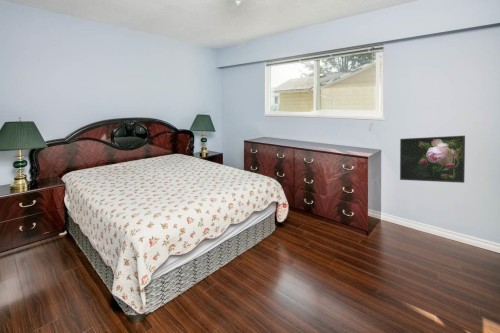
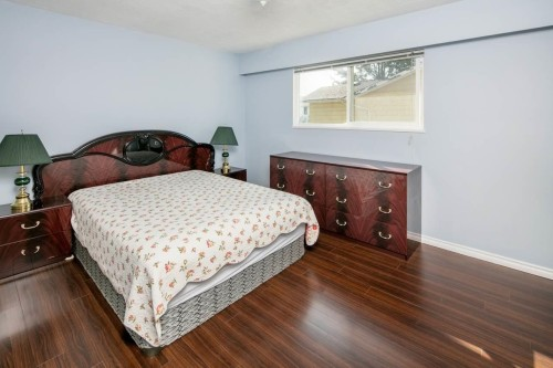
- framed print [399,135,466,184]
